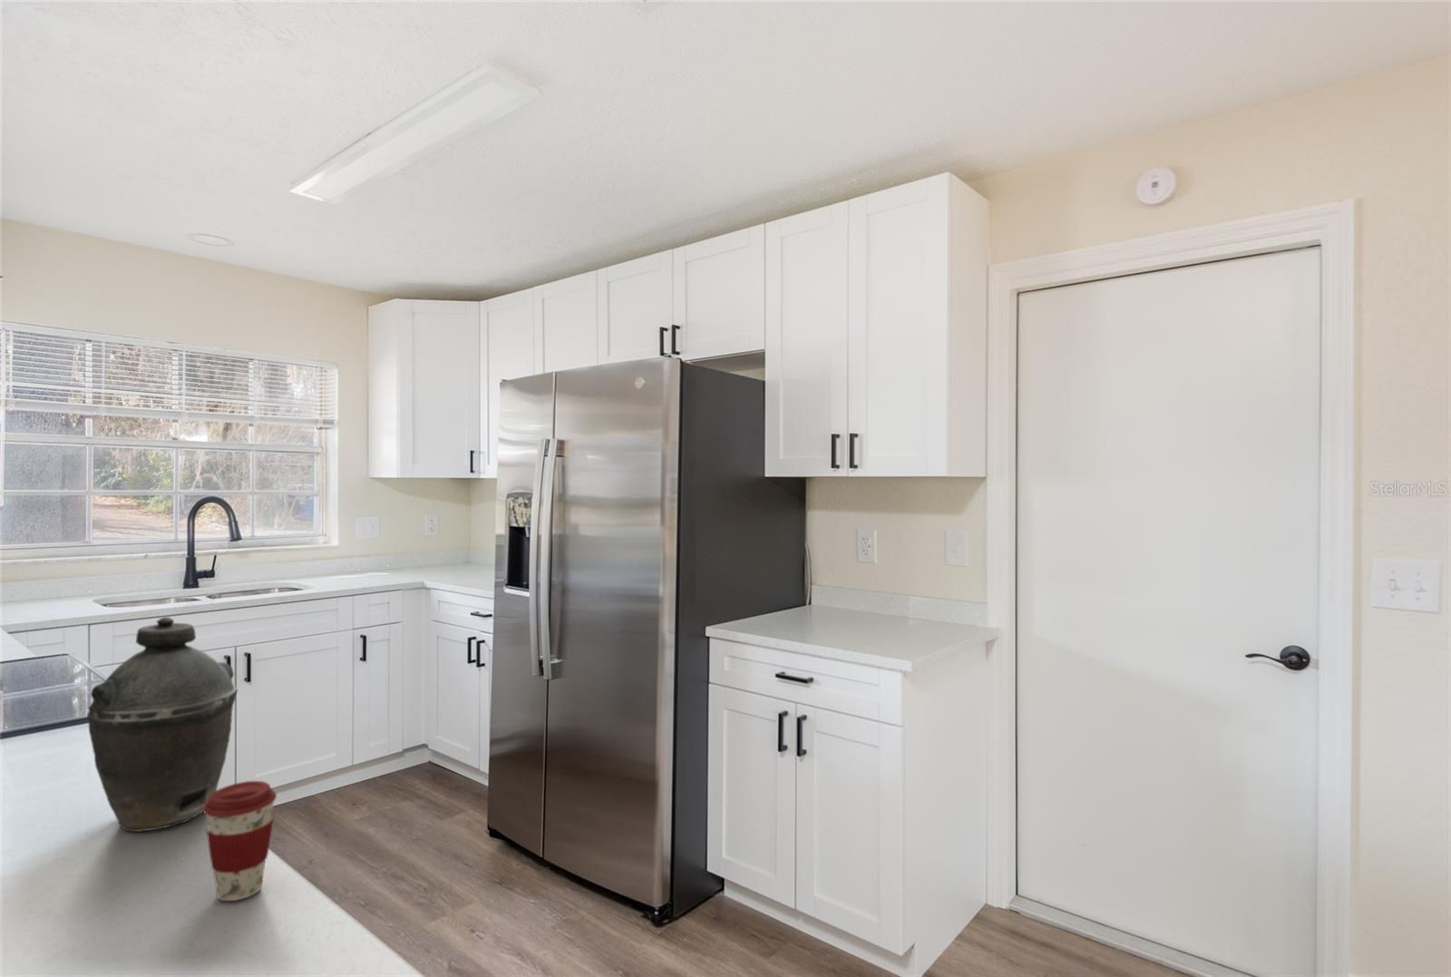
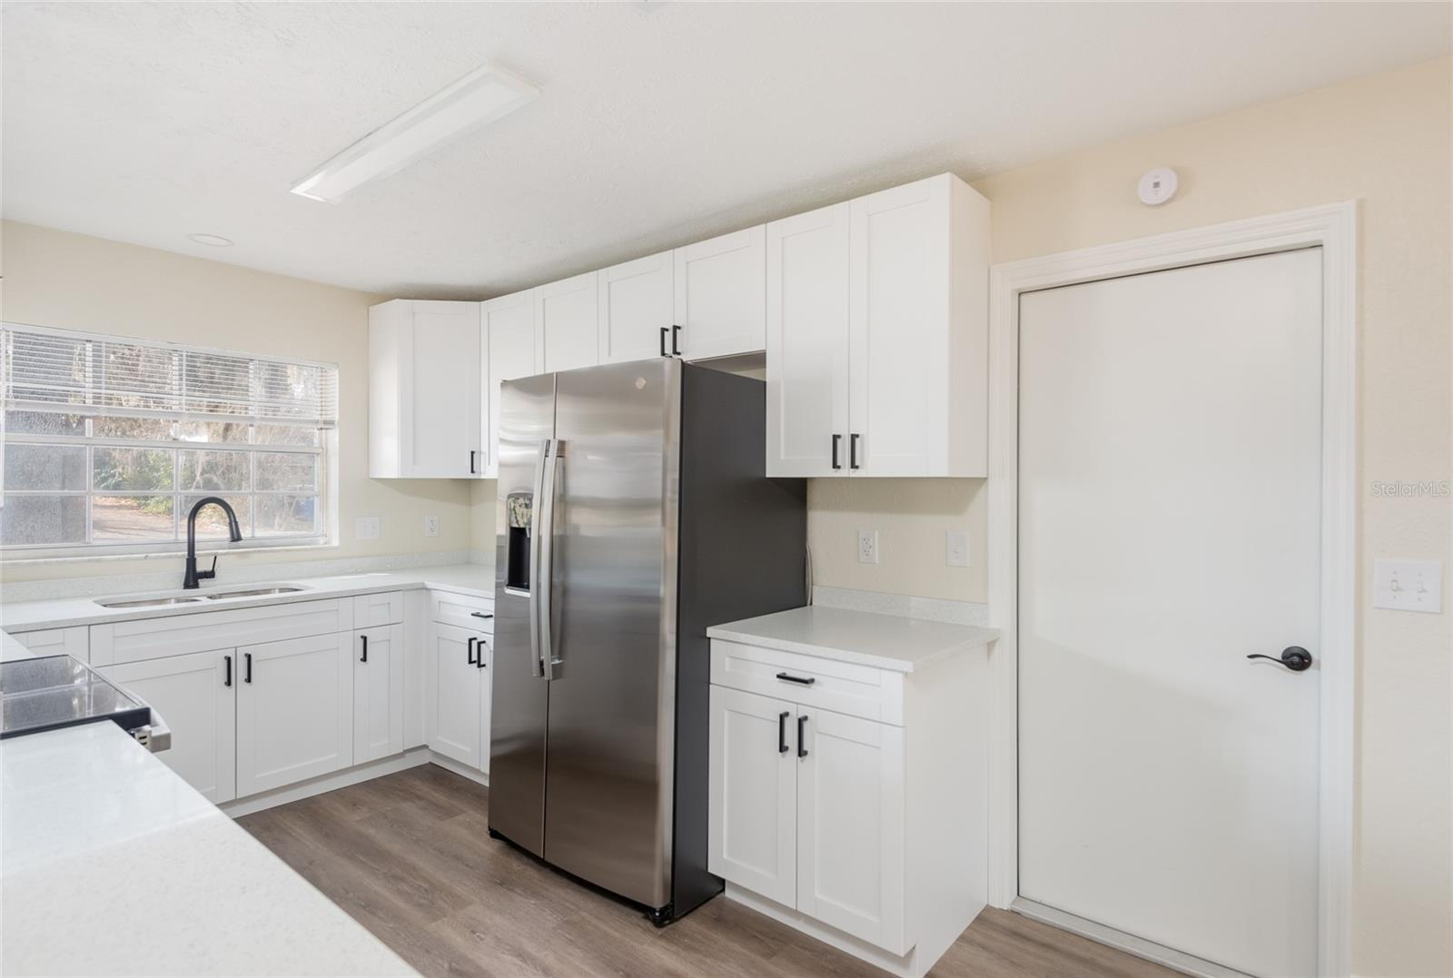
- kettle [86,616,239,833]
- coffee cup [203,780,278,902]
